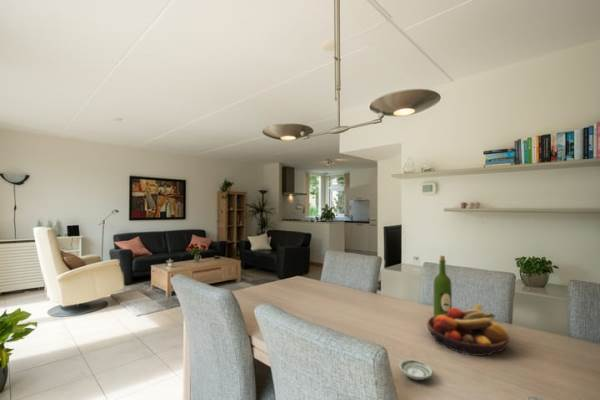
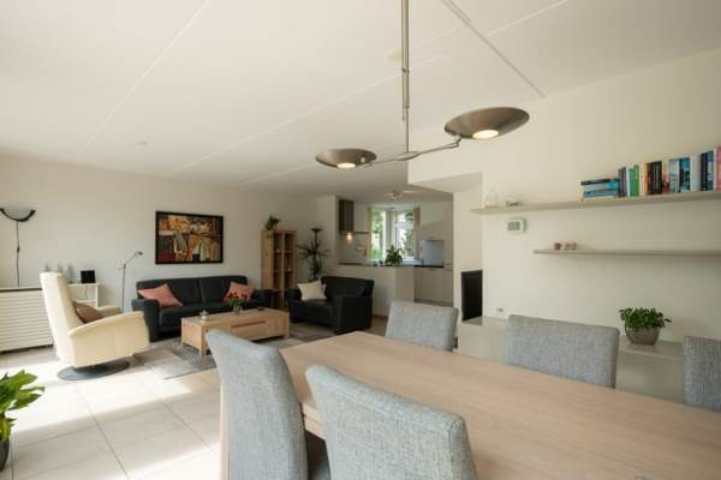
- wine bottle [433,255,453,316]
- fruit bowl [426,303,510,357]
- saucer [398,359,433,381]
